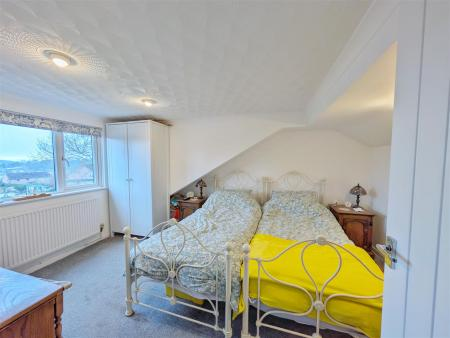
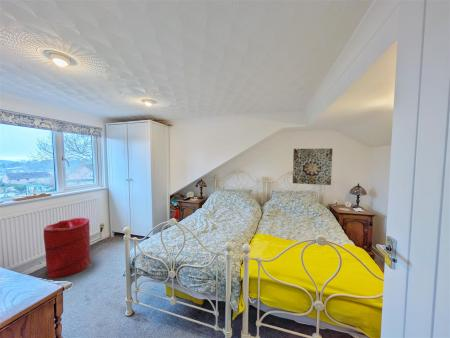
+ wall art [292,148,334,186]
+ laundry hamper [43,217,92,279]
